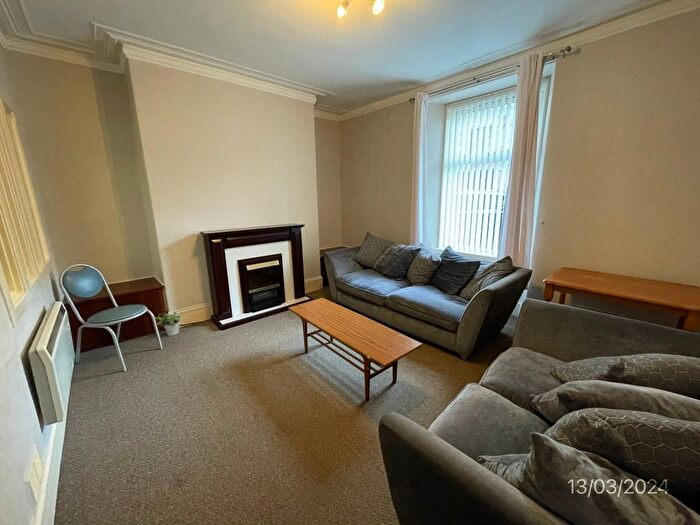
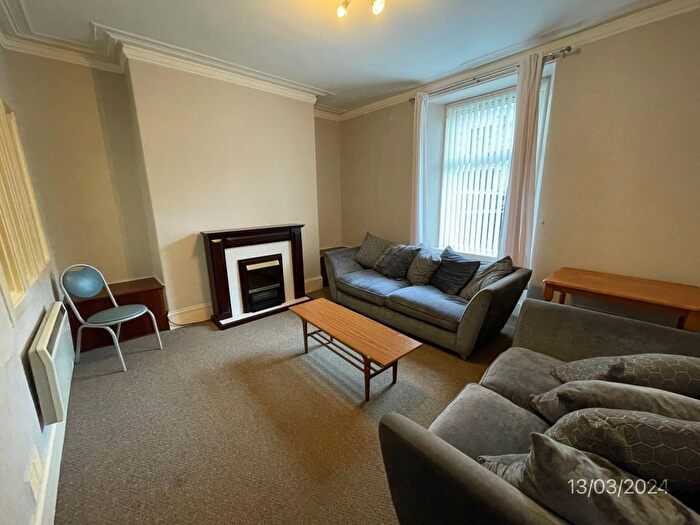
- potted plant [154,311,182,337]
